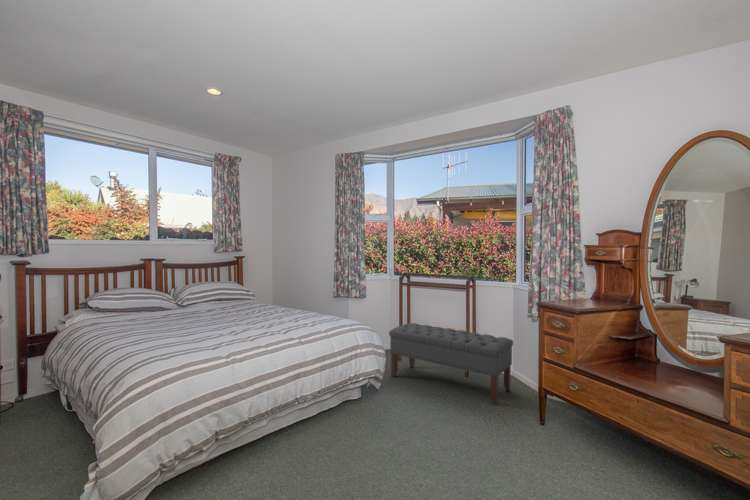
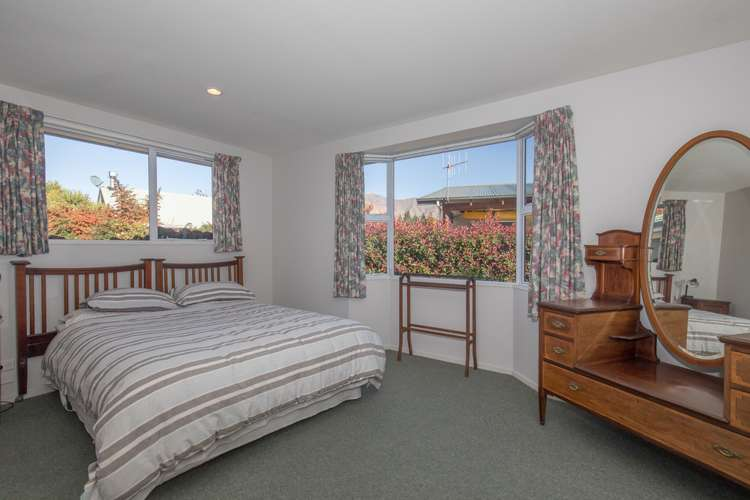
- bench [388,322,514,406]
